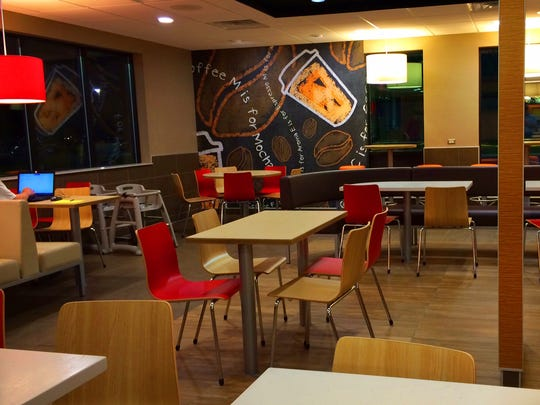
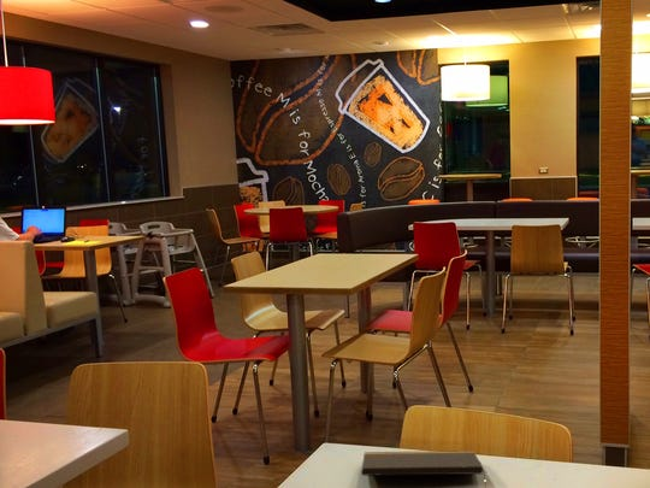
+ notepad [361,449,488,488]
